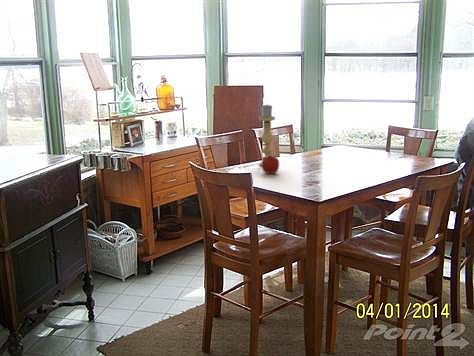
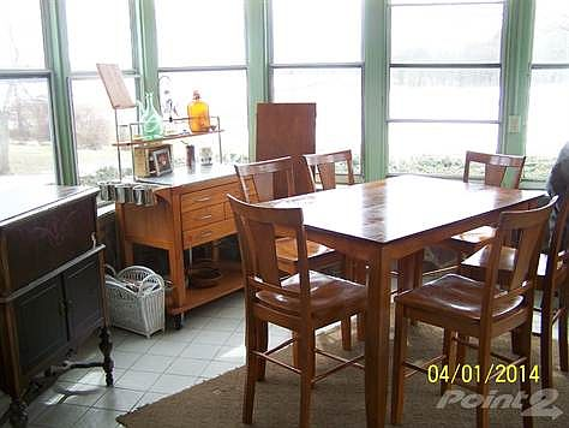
- candle holder [258,104,276,167]
- apple [261,154,280,175]
